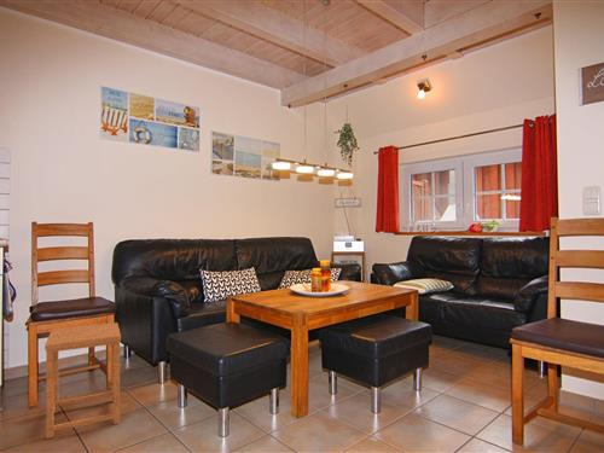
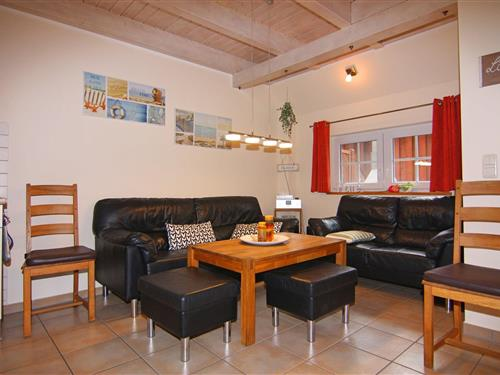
- side table [43,321,122,440]
